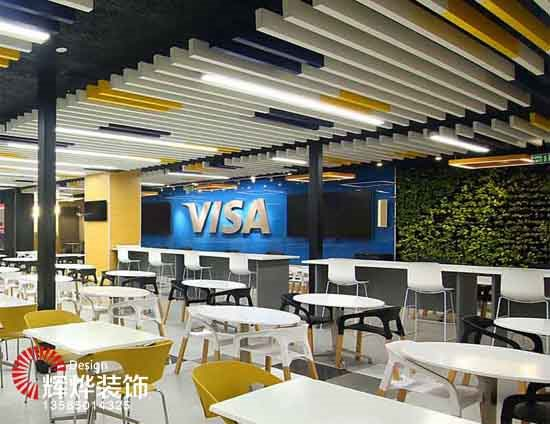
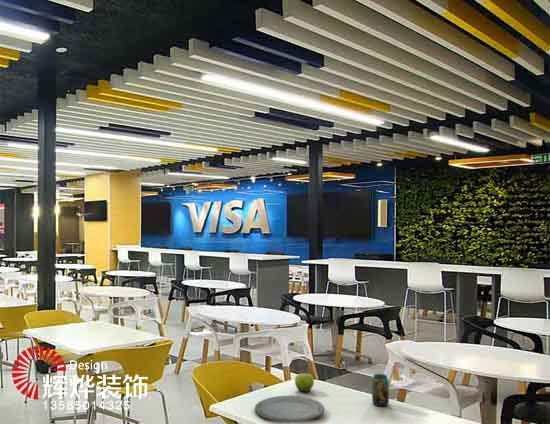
+ fruit [294,373,315,393]
+ beverage can [371,373,390,407]
+ plate [254,395,325,423]
